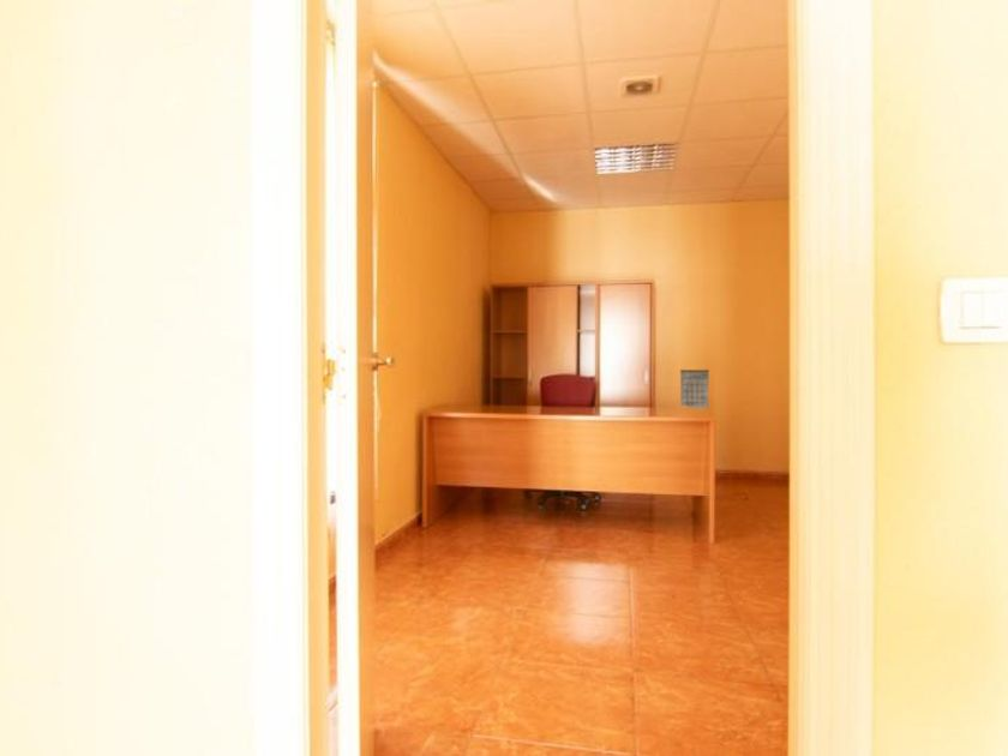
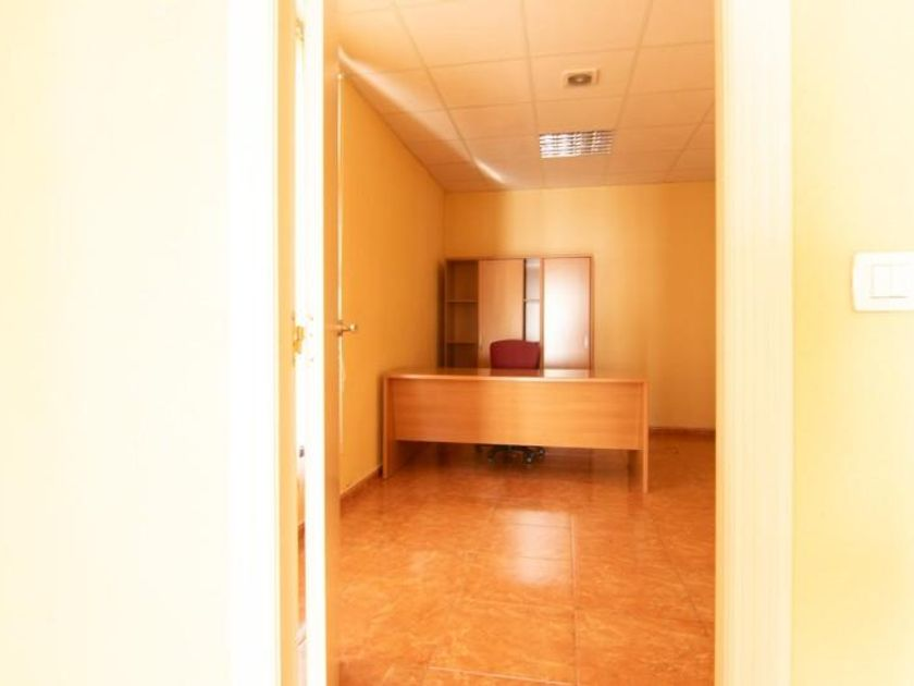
- calendar [679,365,710,409]
